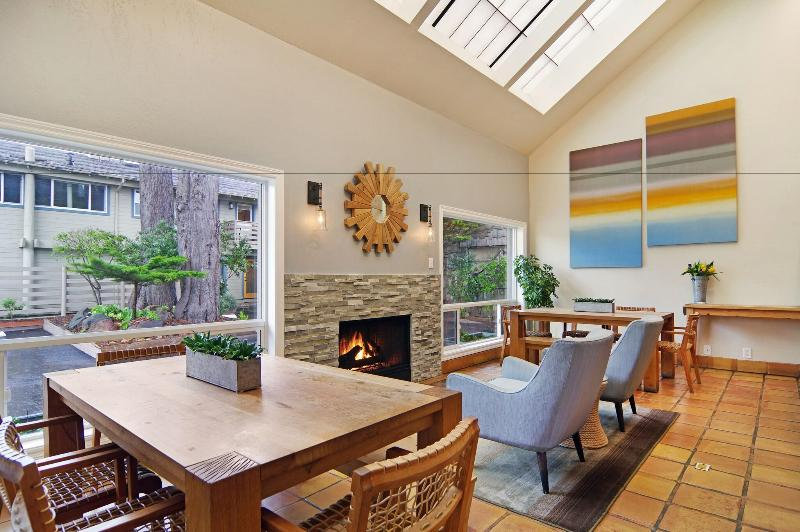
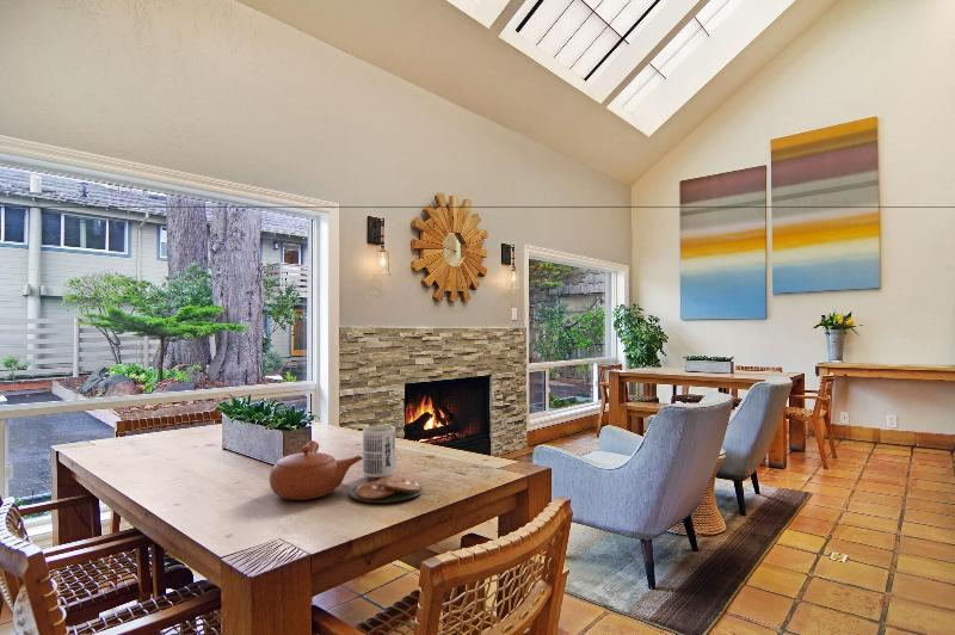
+ teapot [269,424,424,504]
